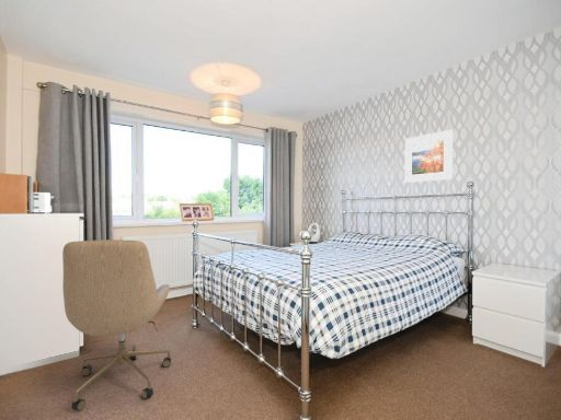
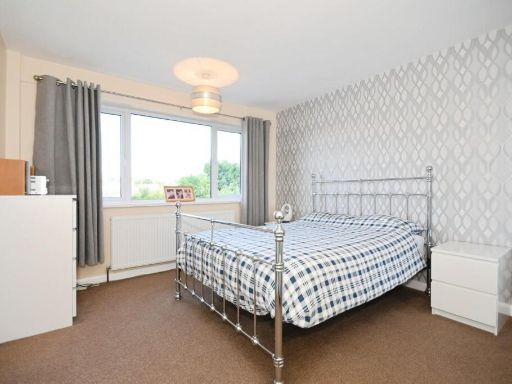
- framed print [404,129,454,184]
- chair [61,238,172,412]
